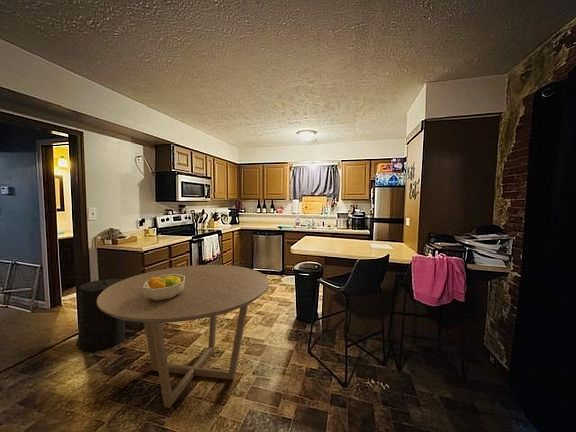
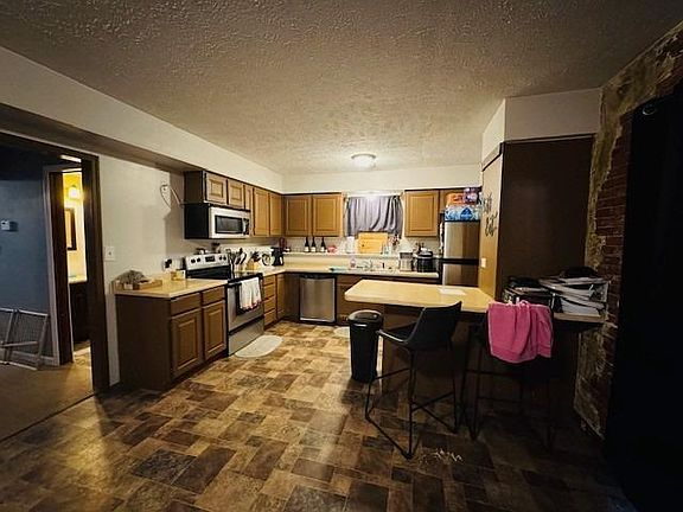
- trash can [75,278,126,352]
- dining table [97,264,270,409]
- fruit bowl [143,274,185,301]
